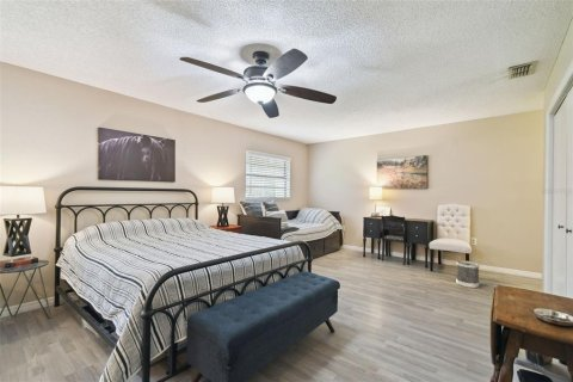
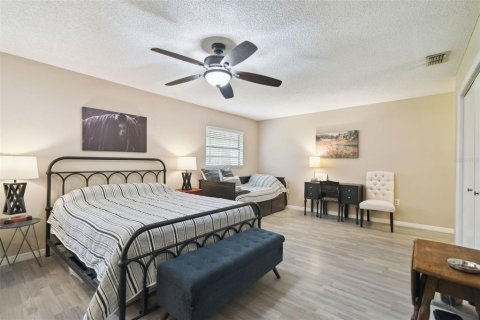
- wastebasket [455,259,480,289]
